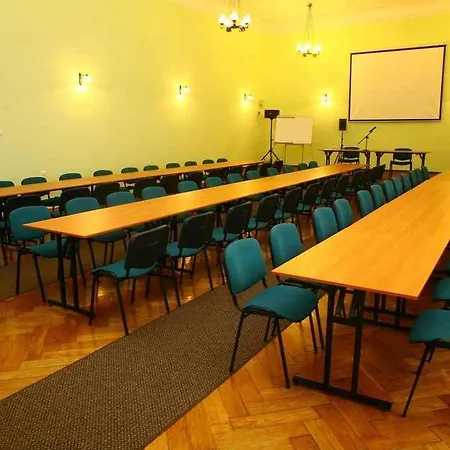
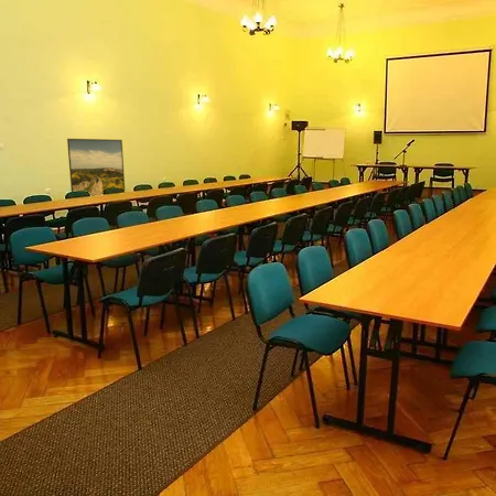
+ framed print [66,138,126,196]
